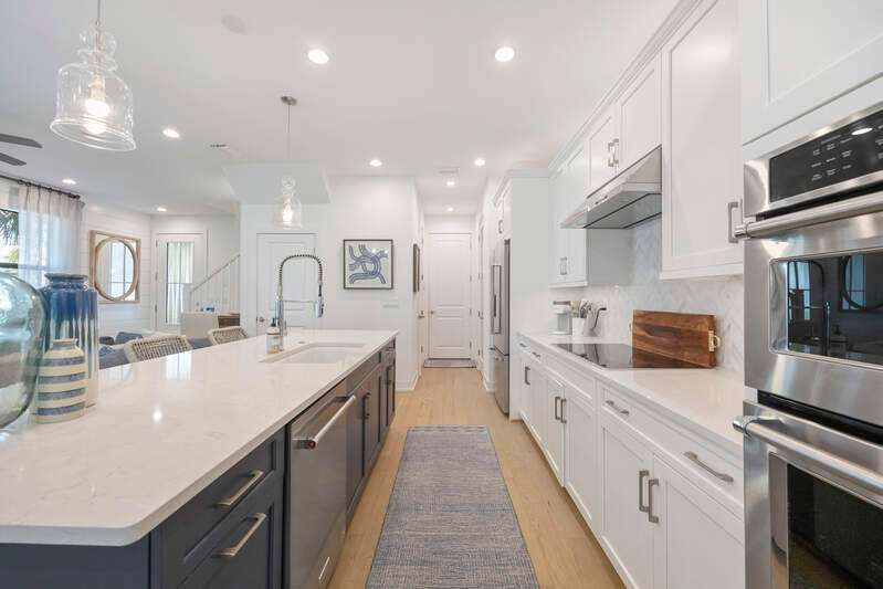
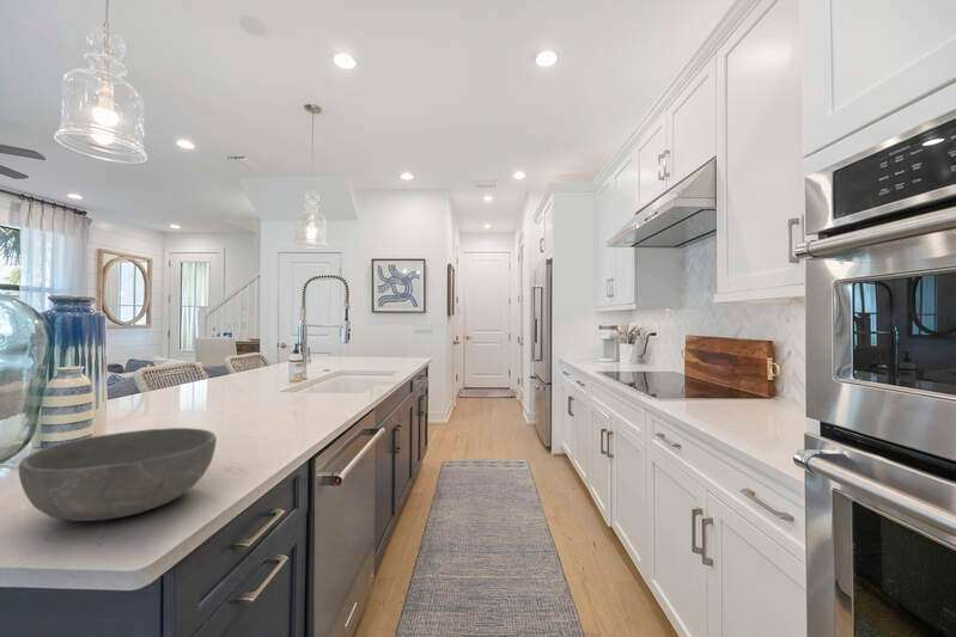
+ bowl [18,427,218,522]
